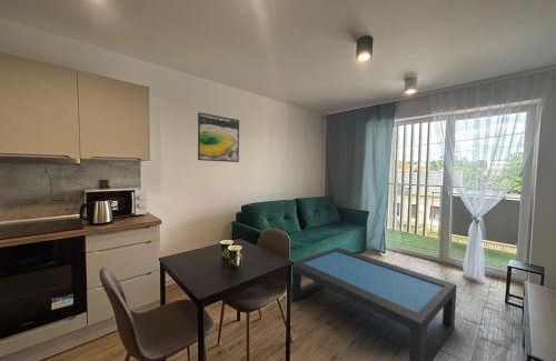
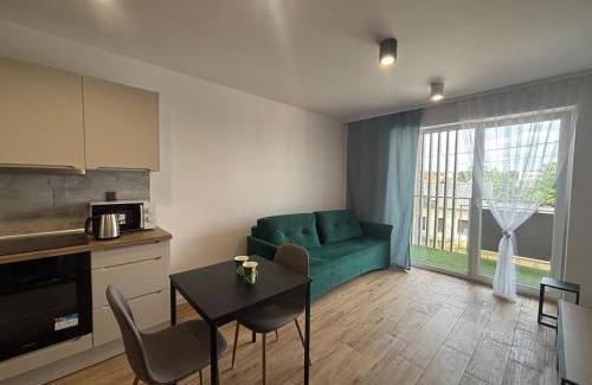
- coffee table [290,247,458,361]
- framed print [197,111,240,163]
